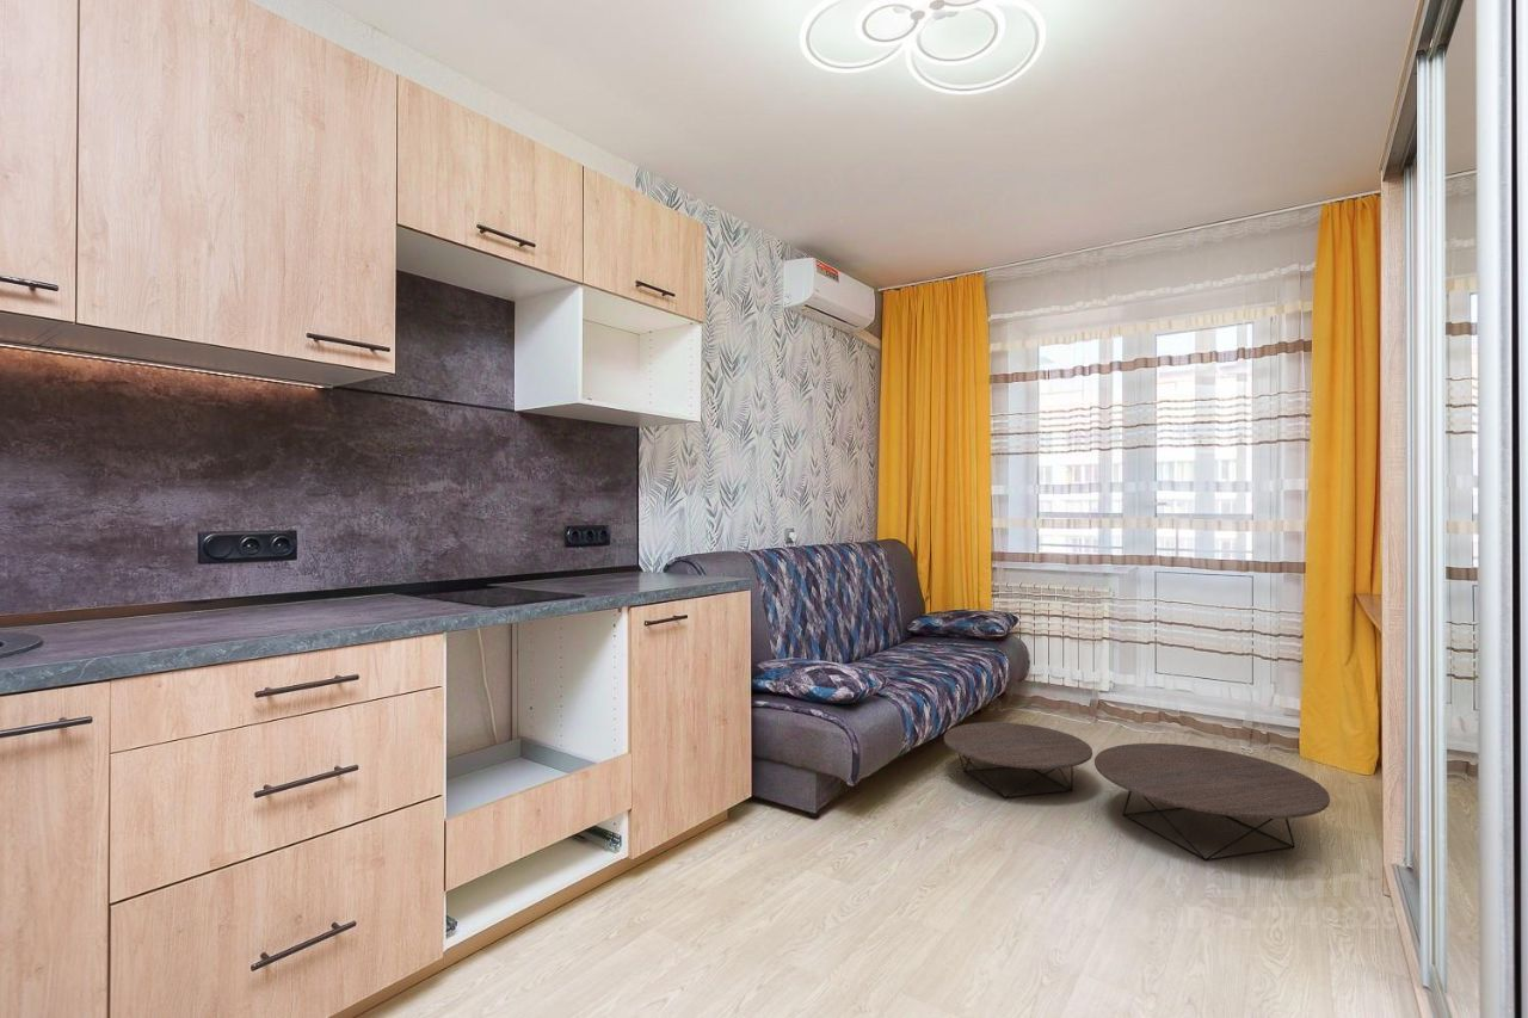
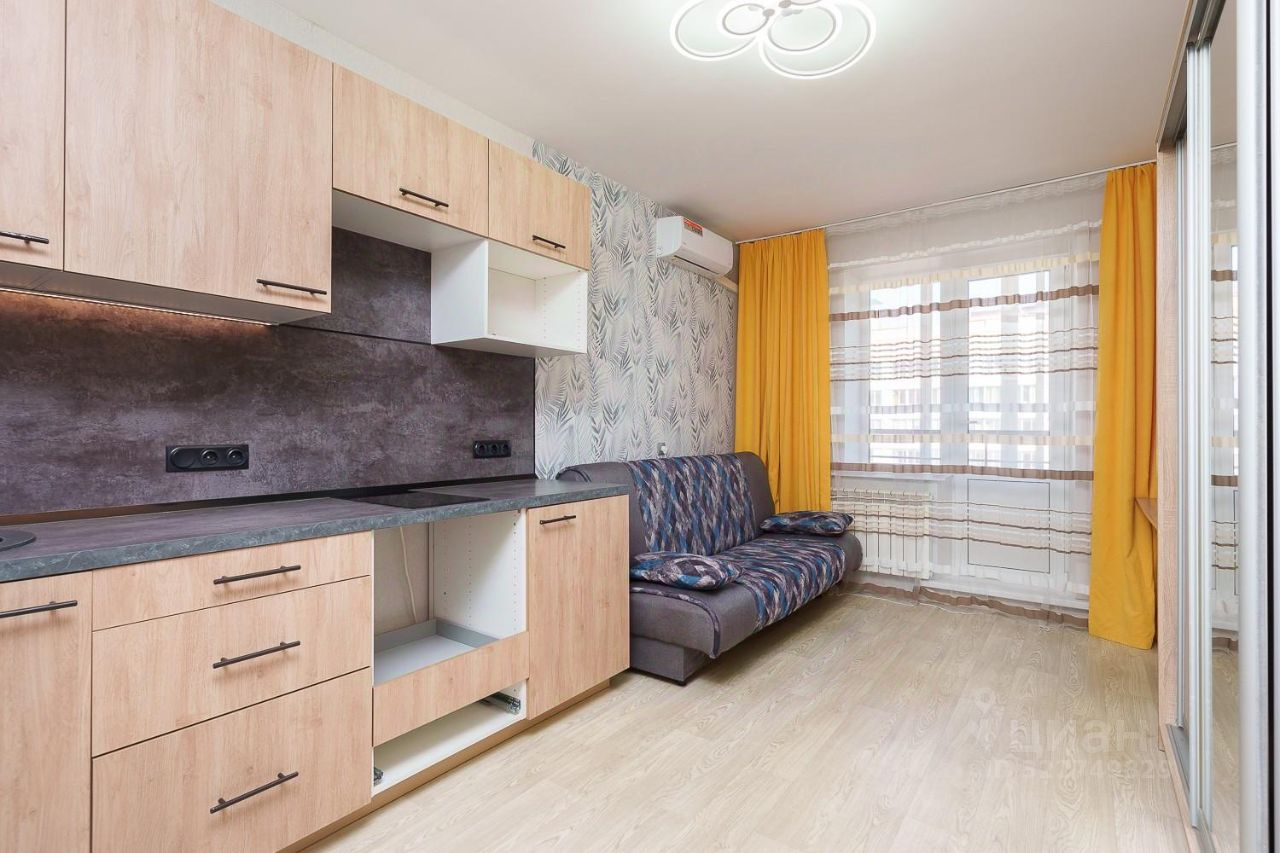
- coffee table [943,721,1331,862]
